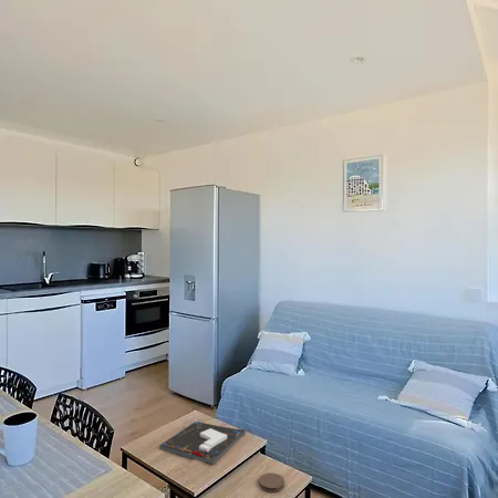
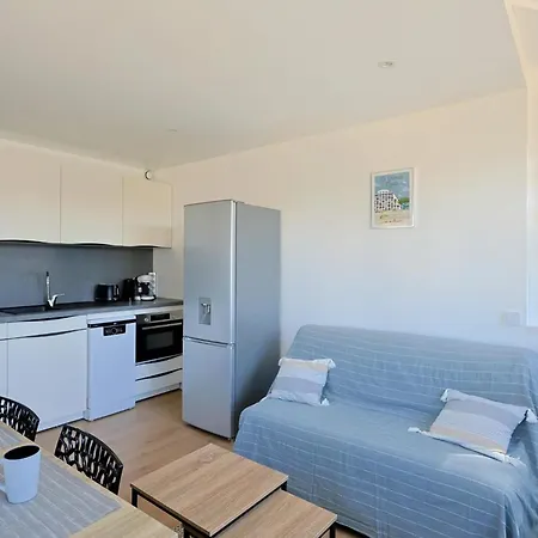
- coaster [258,471,286,492]
- board game [158,421,247,465]
